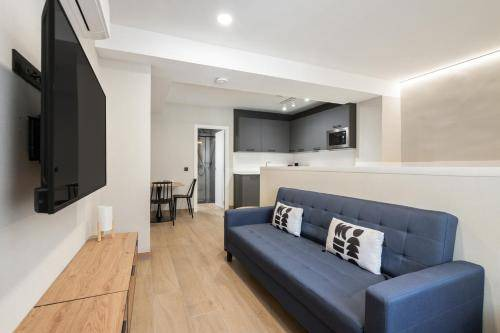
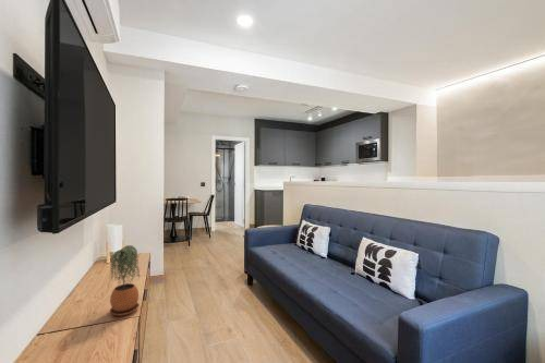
+ potted plant [109,244,141,317]
